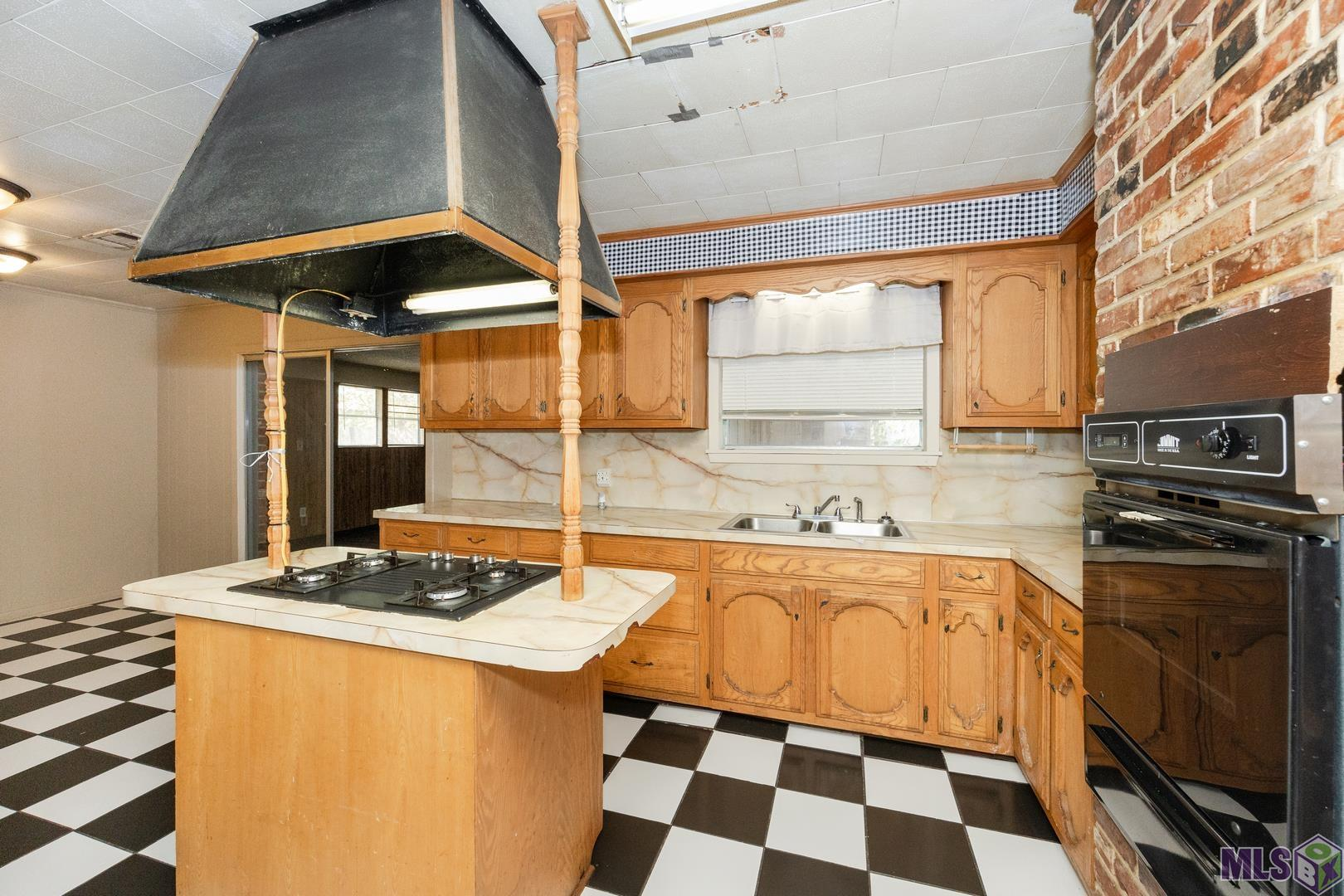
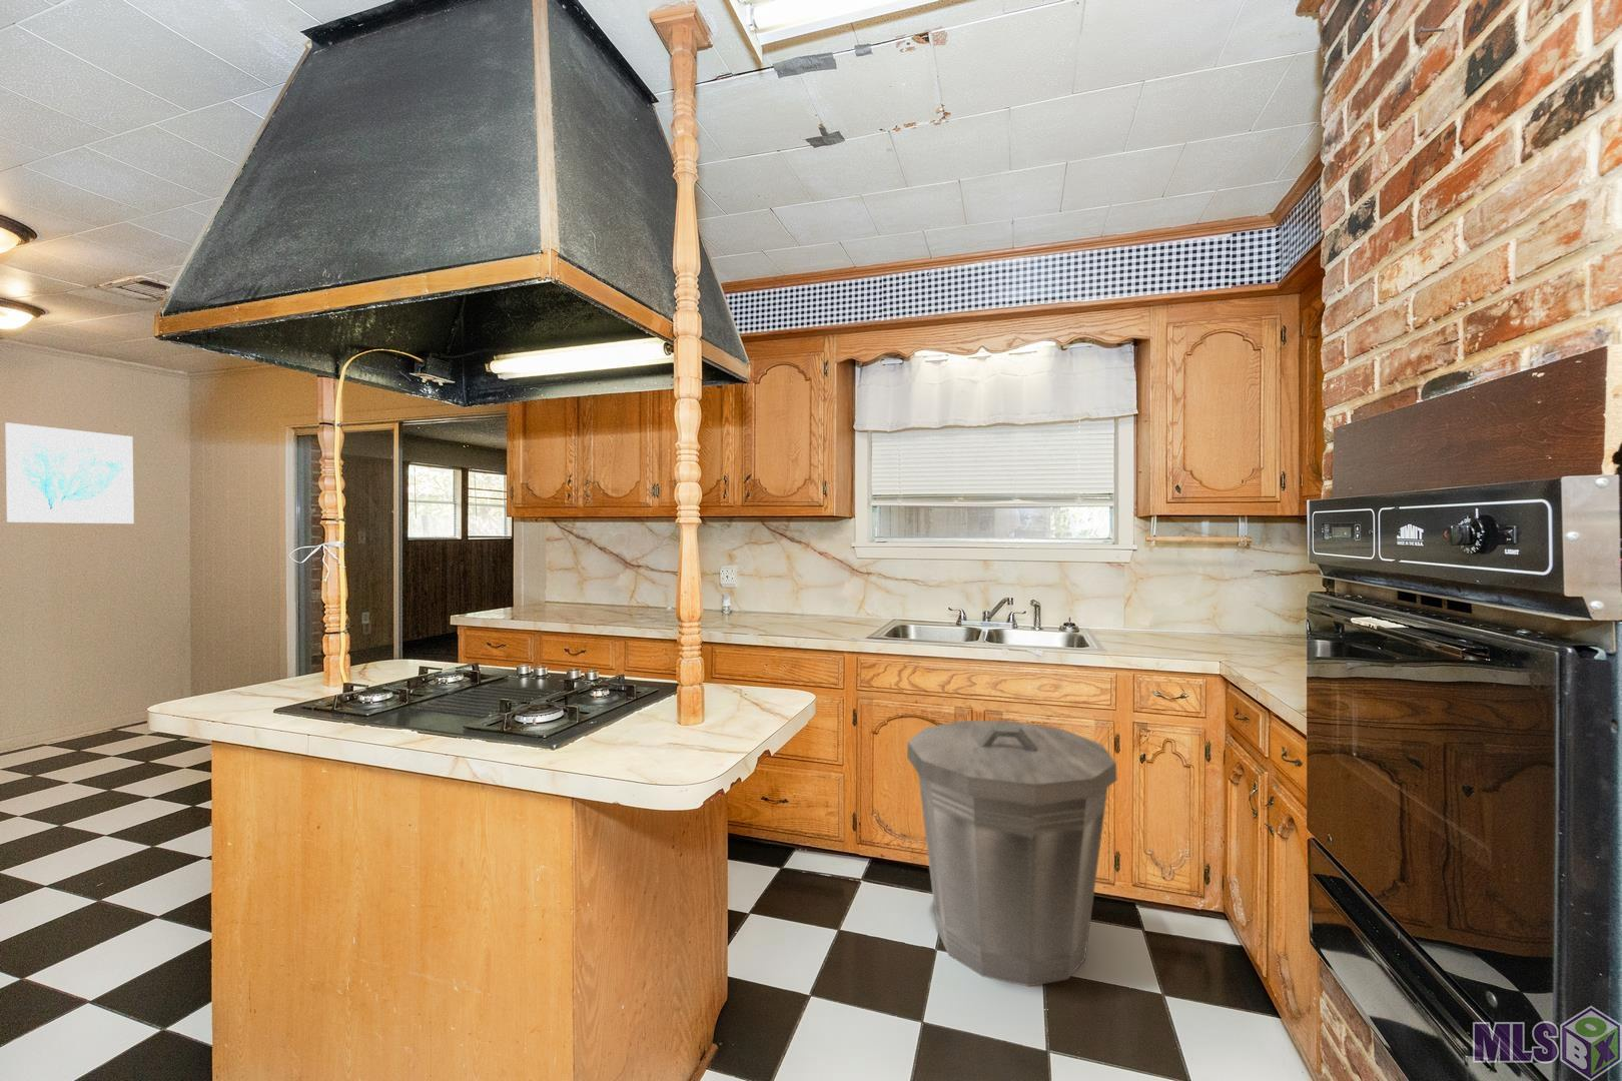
+ wall art [5,421,135,525]
+ trash can [906,720,1119,987]
